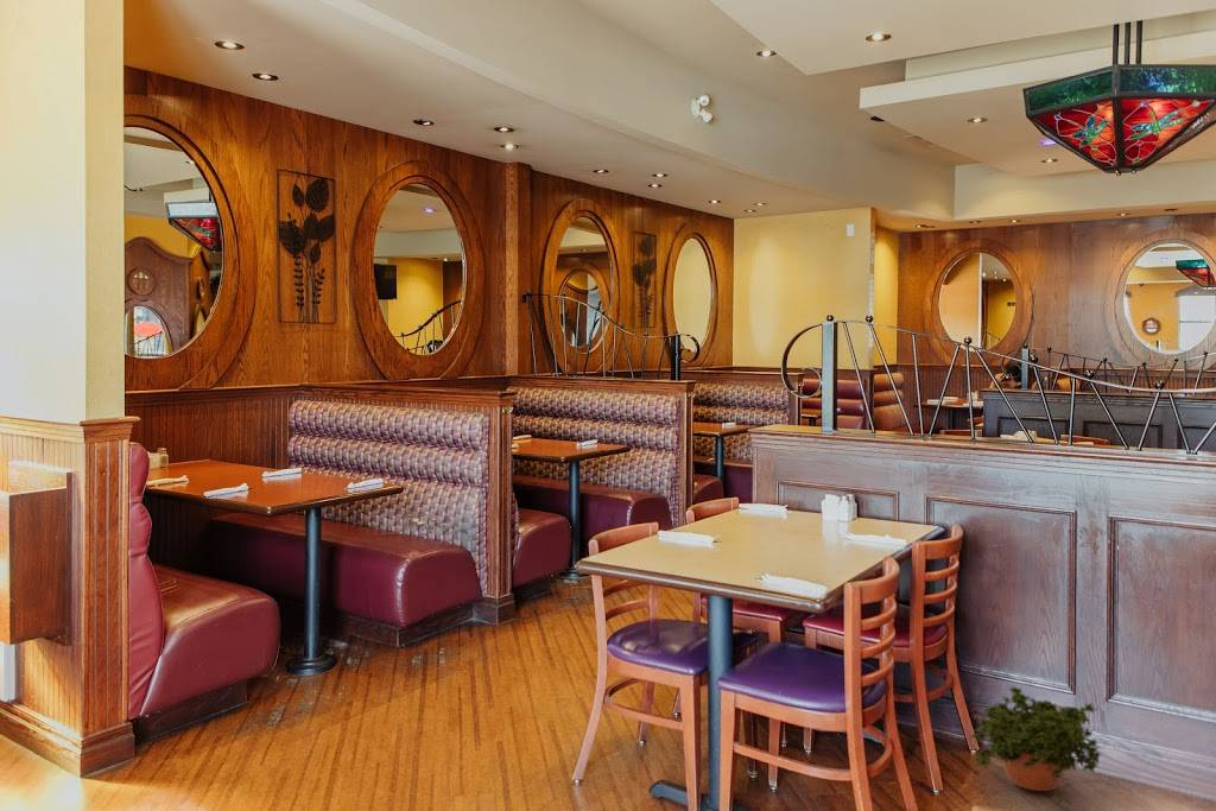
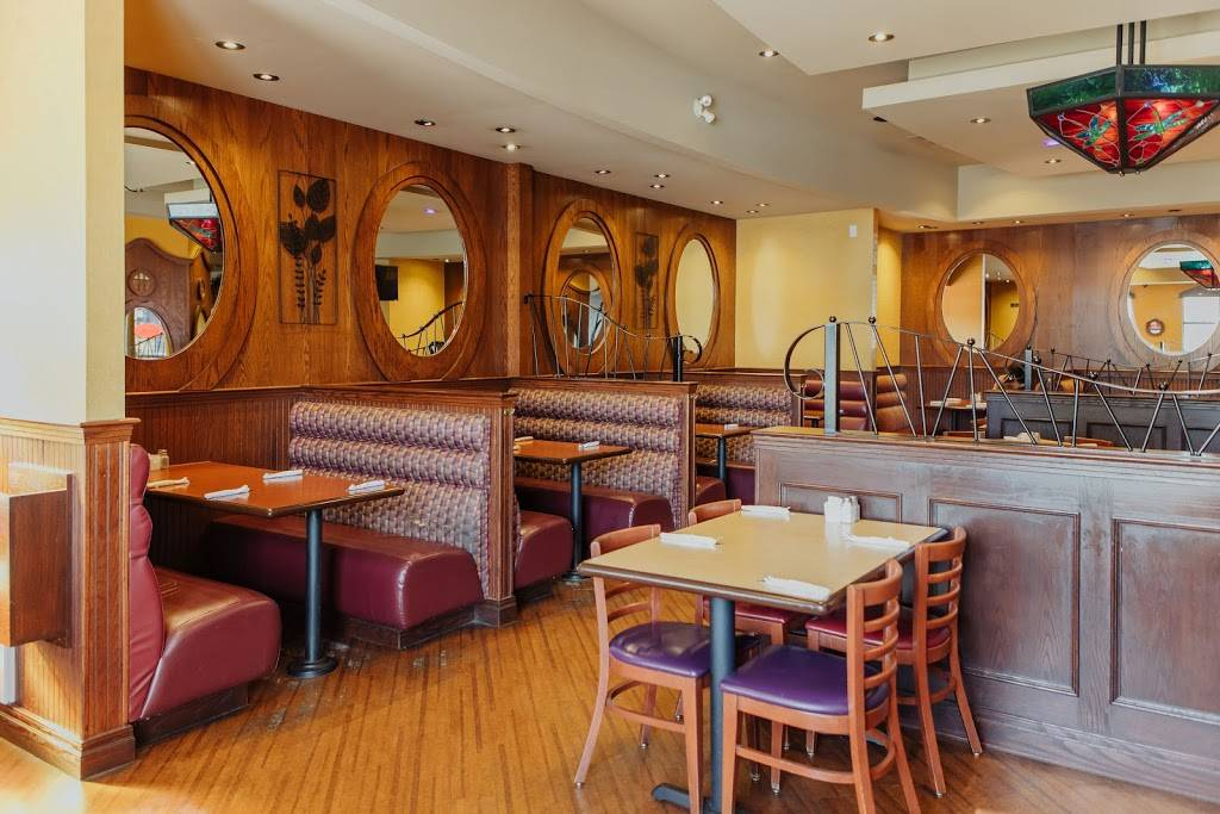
- potted plant [968,685,1104,807]
